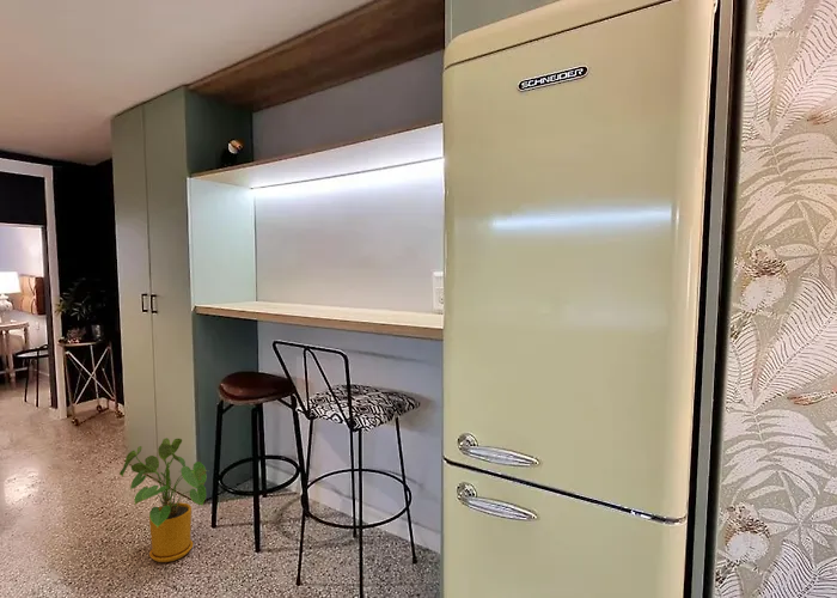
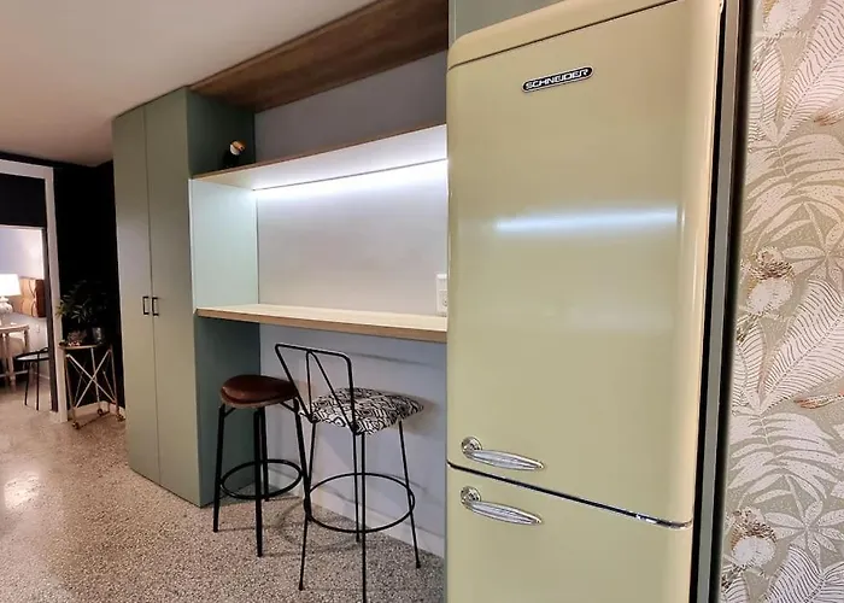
- house plant [118,437,208,563]
